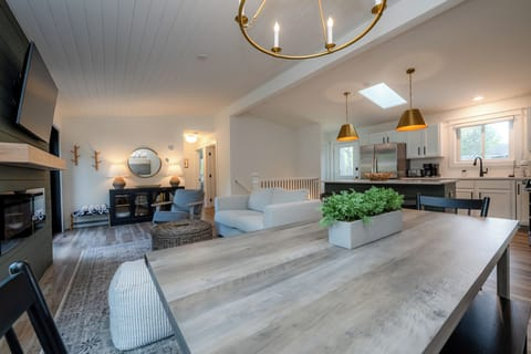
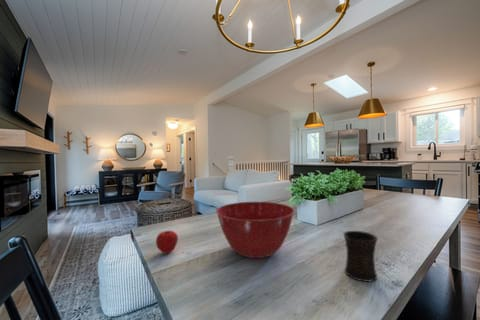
+ apple [155,230,179,255]
+ mug [343,230,379,283]
+ mixing bowl [215,201,295,259]
